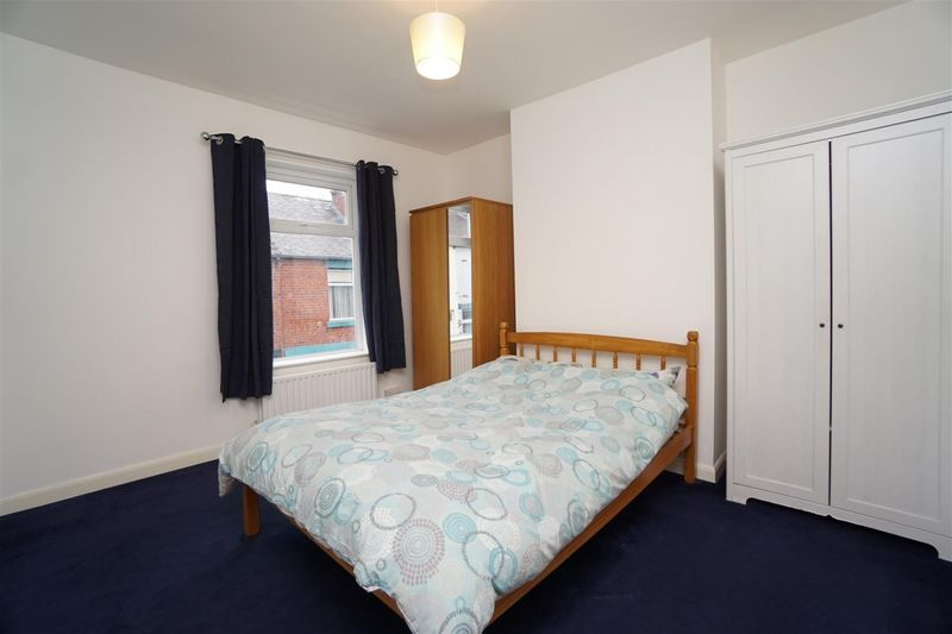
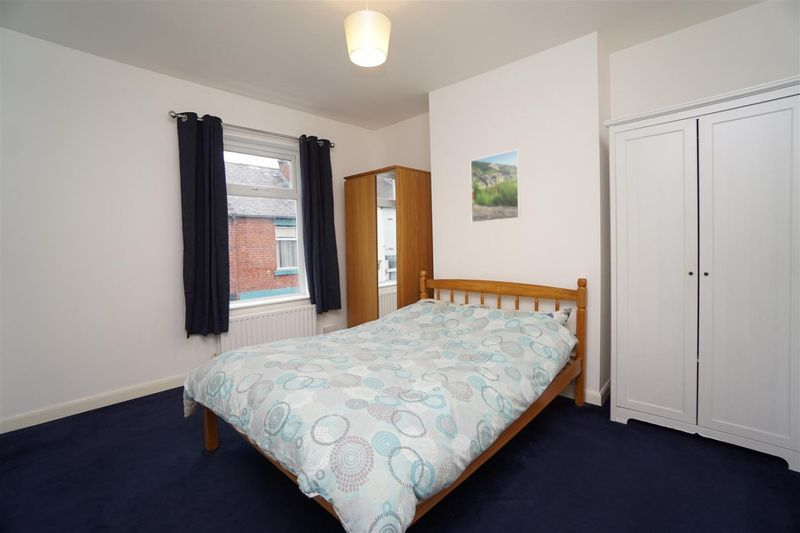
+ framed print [469,148,522,224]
